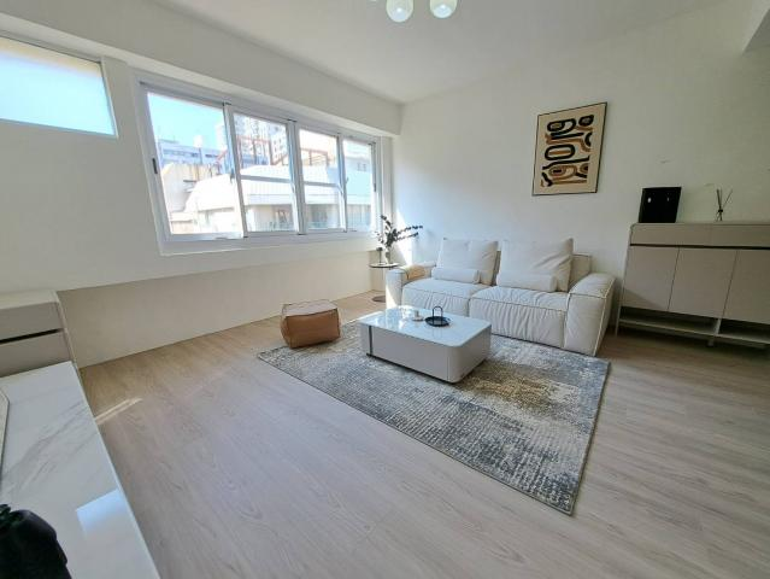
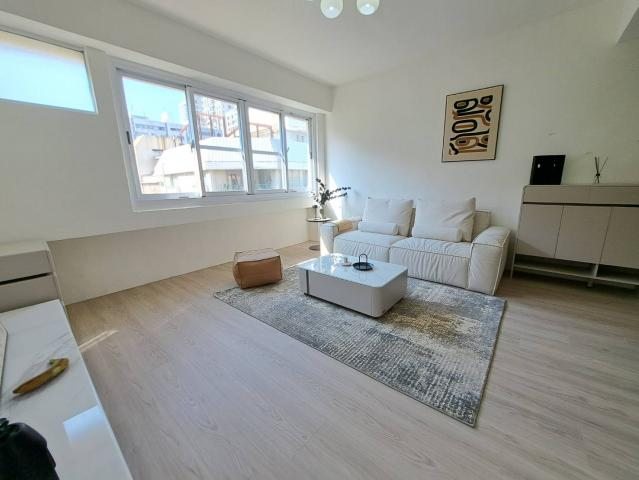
+ banana [11,357,70,395]
